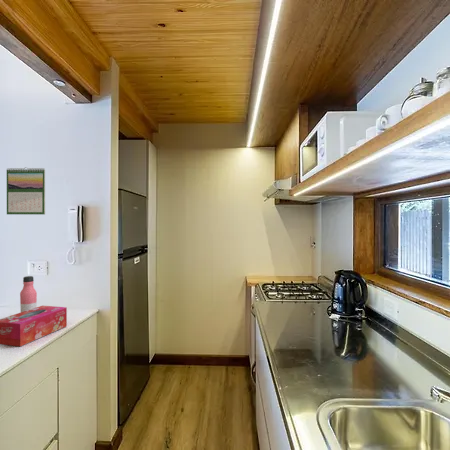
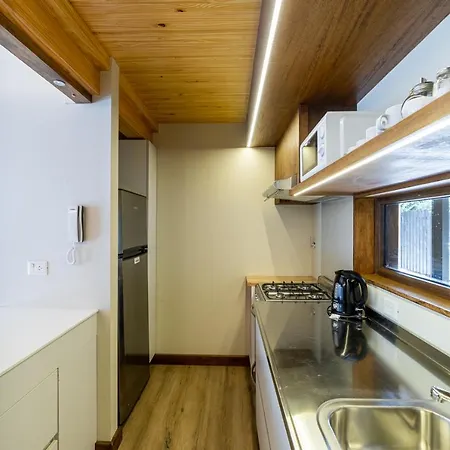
- water bottle [19,275,38,313]
- tissue box [0,305,68,347]
- calendar [6,166,46,215]
